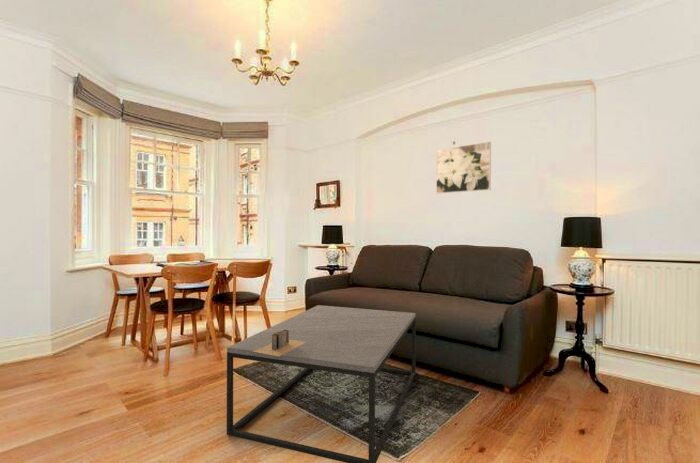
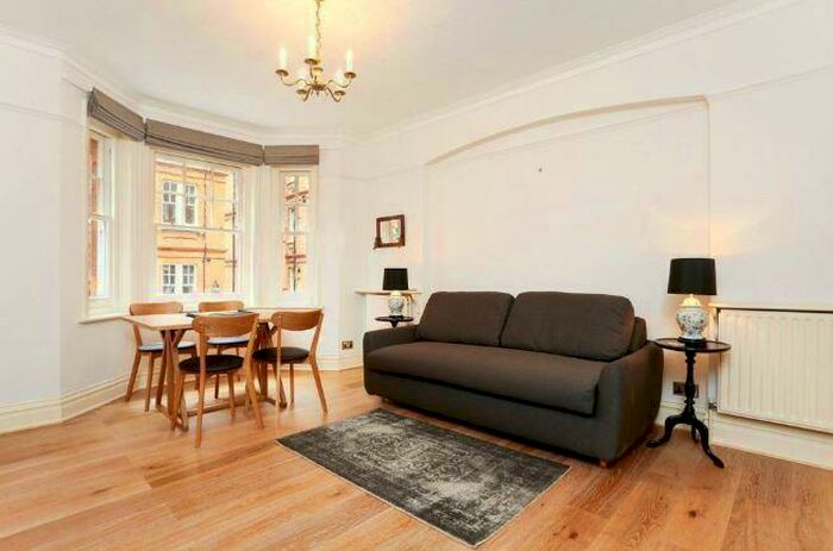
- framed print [435,141,492,194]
- books [253,329,306,356]
- coffee table [226,304,417,463]
